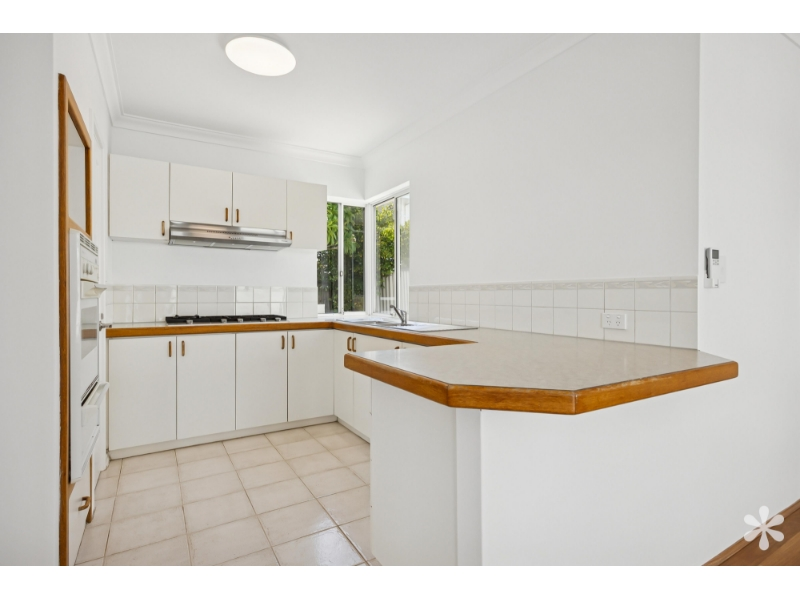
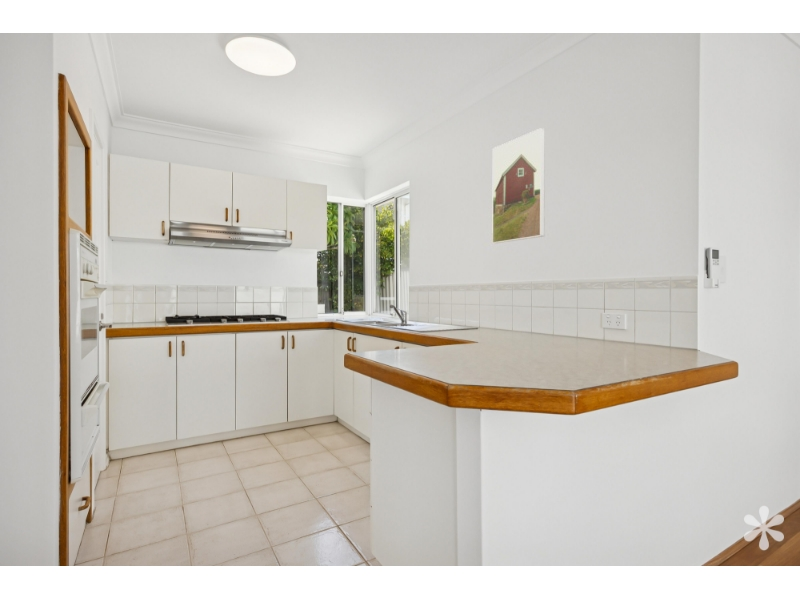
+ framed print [491,127,546,244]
